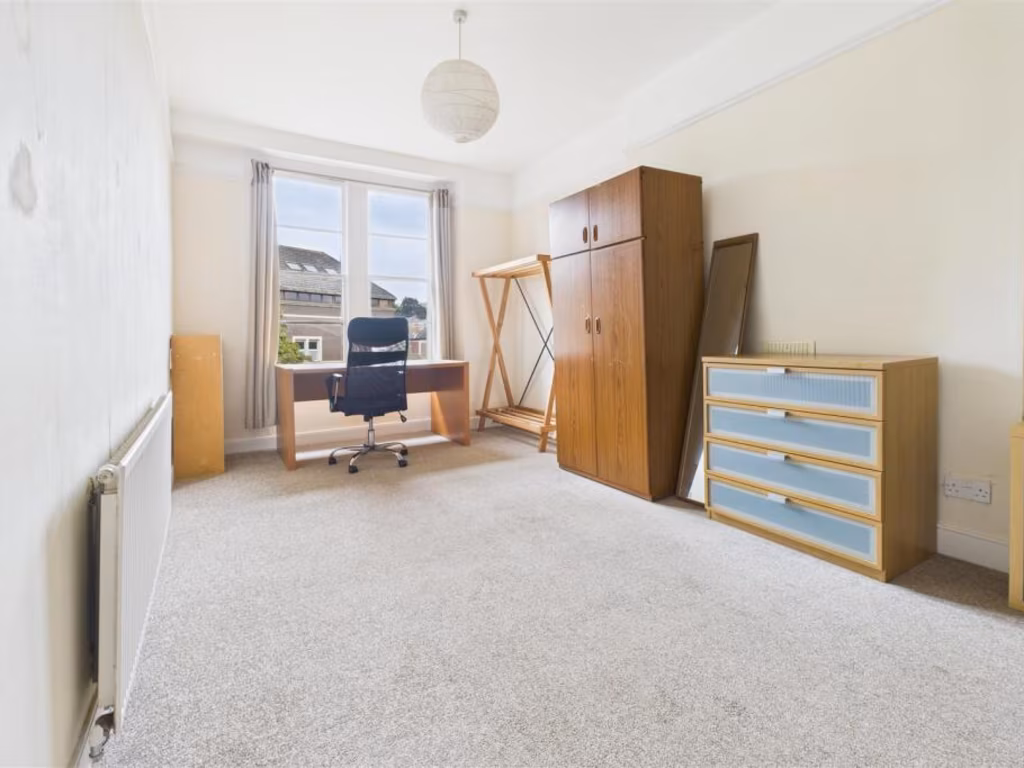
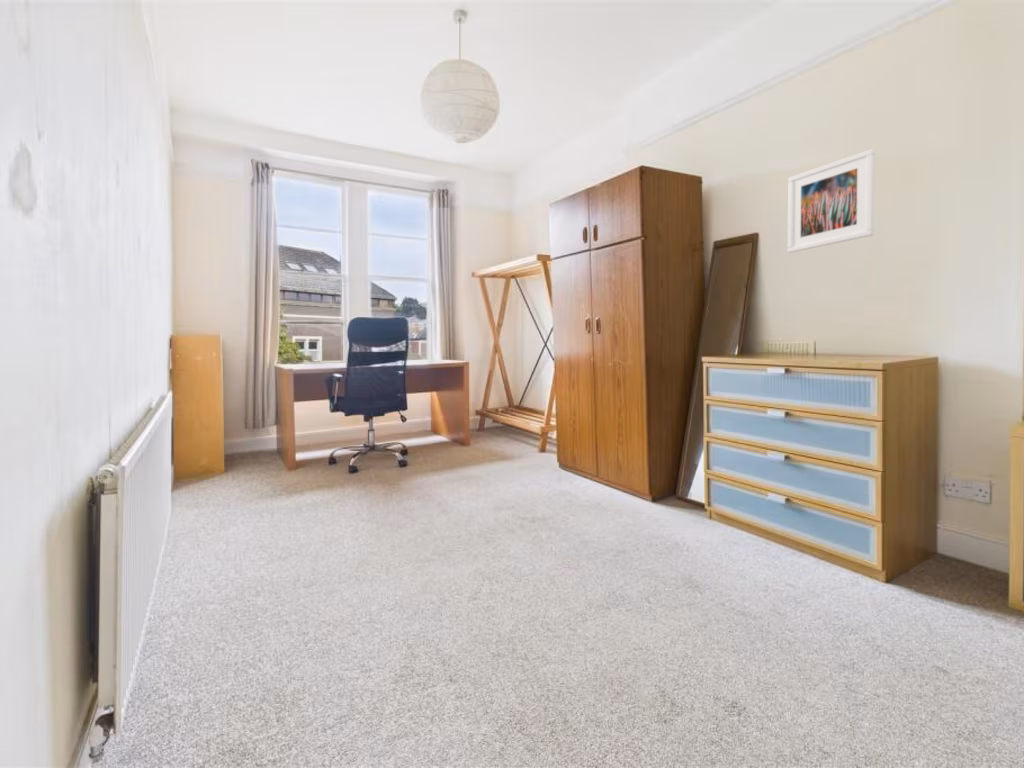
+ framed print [787,148,876,254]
